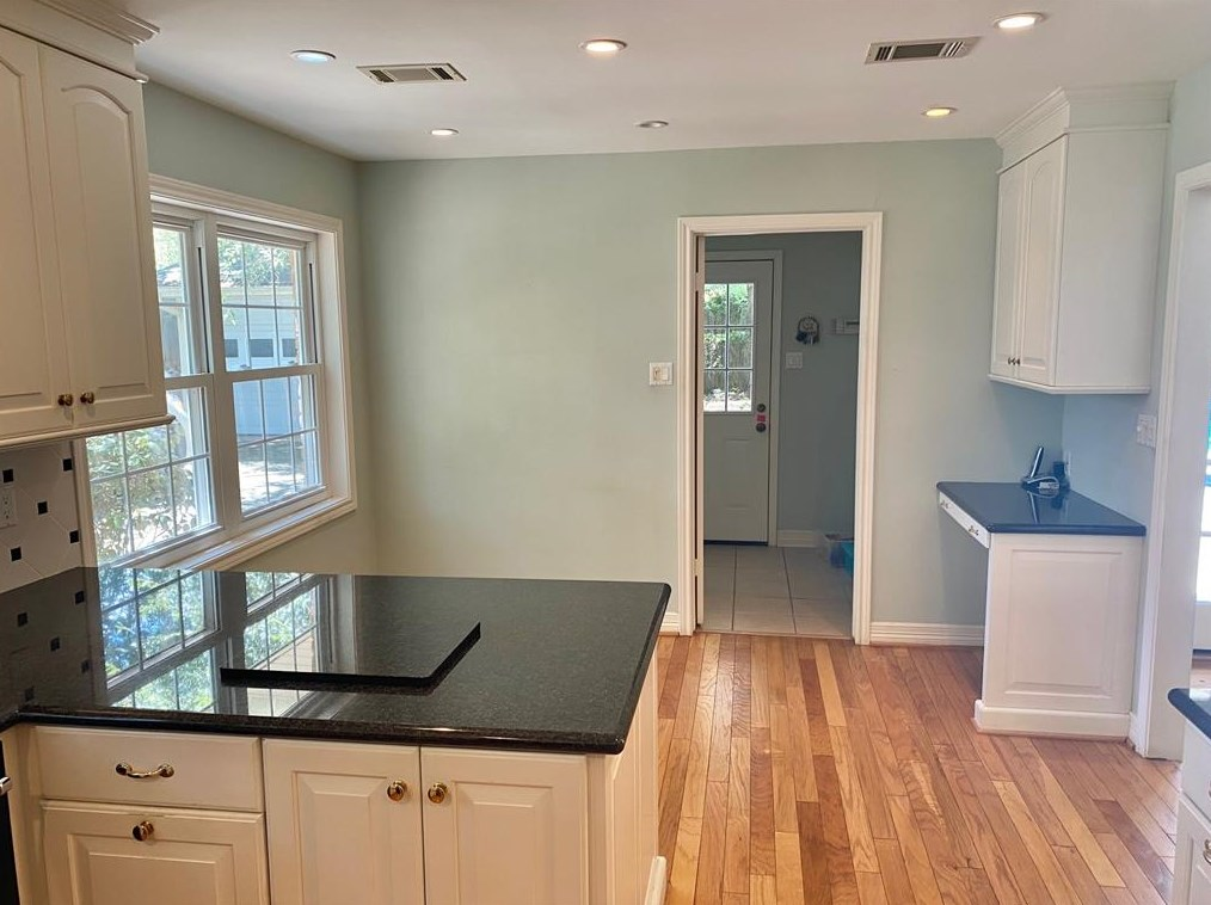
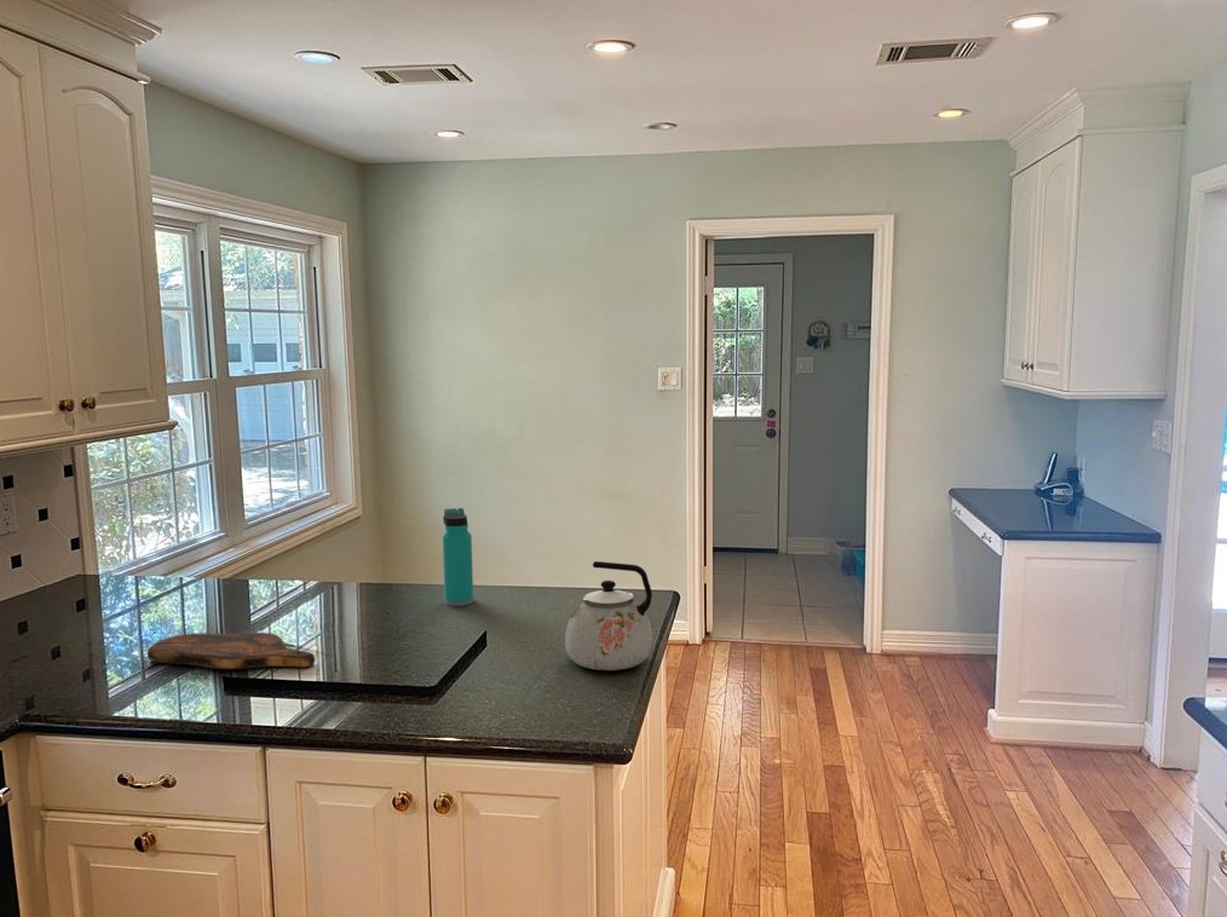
+ water bottle [442,507,474,607]
+ kettle [561,560,653,671]
+ cutting board [146,631,316,670]
